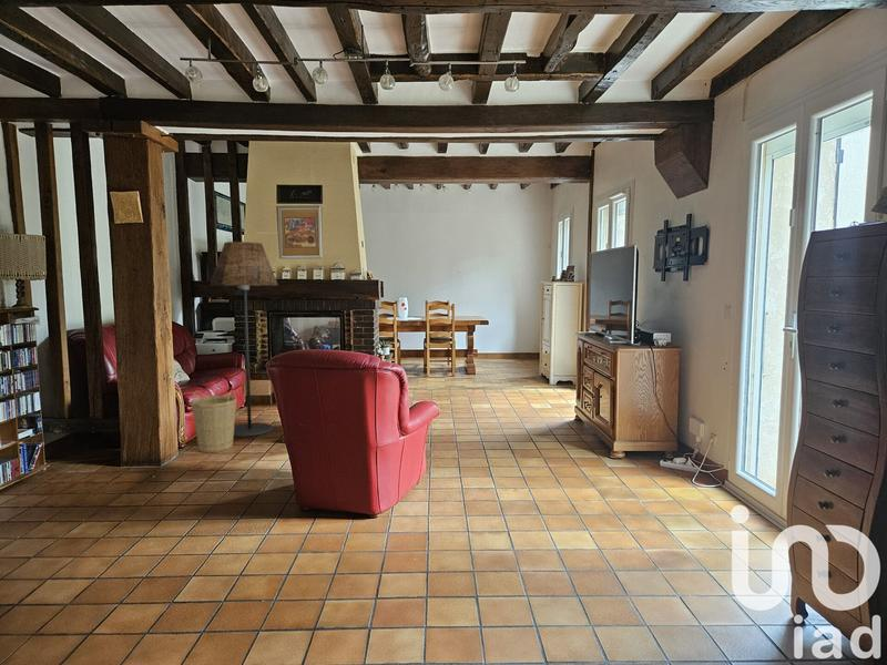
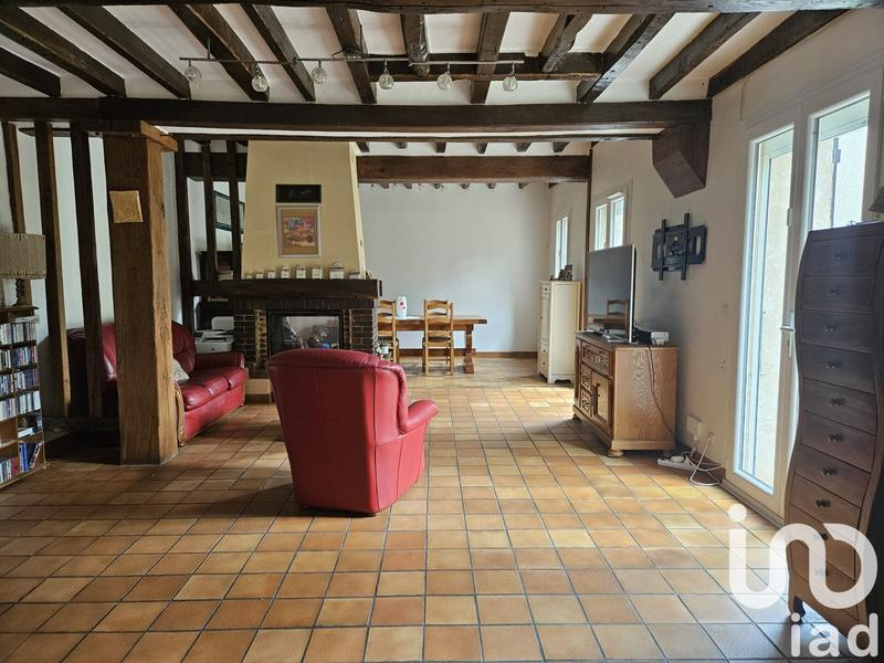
- floor lamp [208,241,279,438]
- basket [190,389,237,454]
